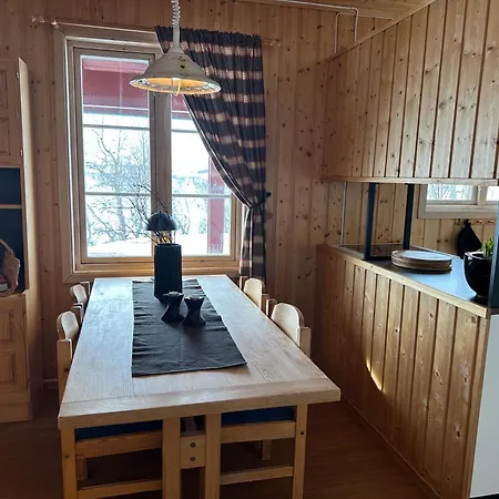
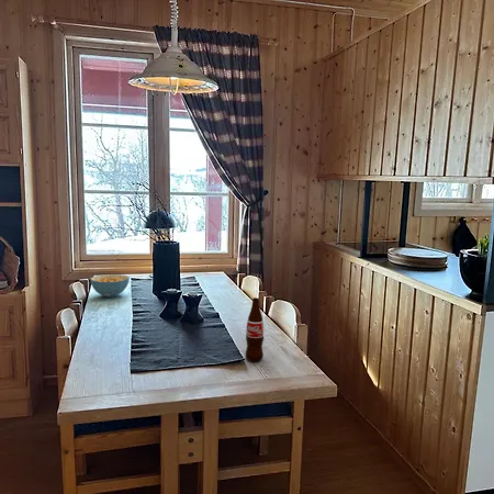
+ cereal bowl [89,273,131,299]
+ bottle [244,296,265,362]
